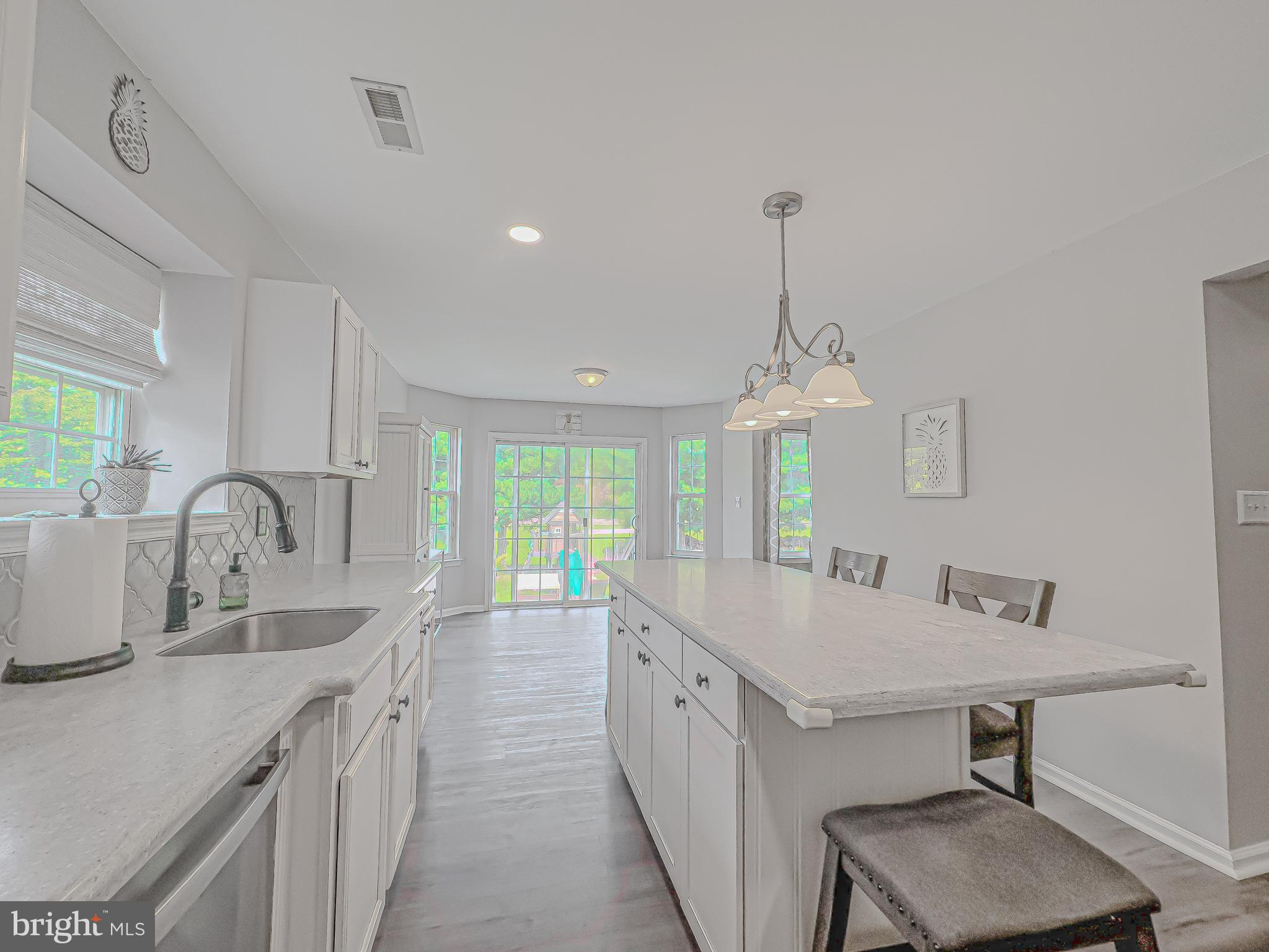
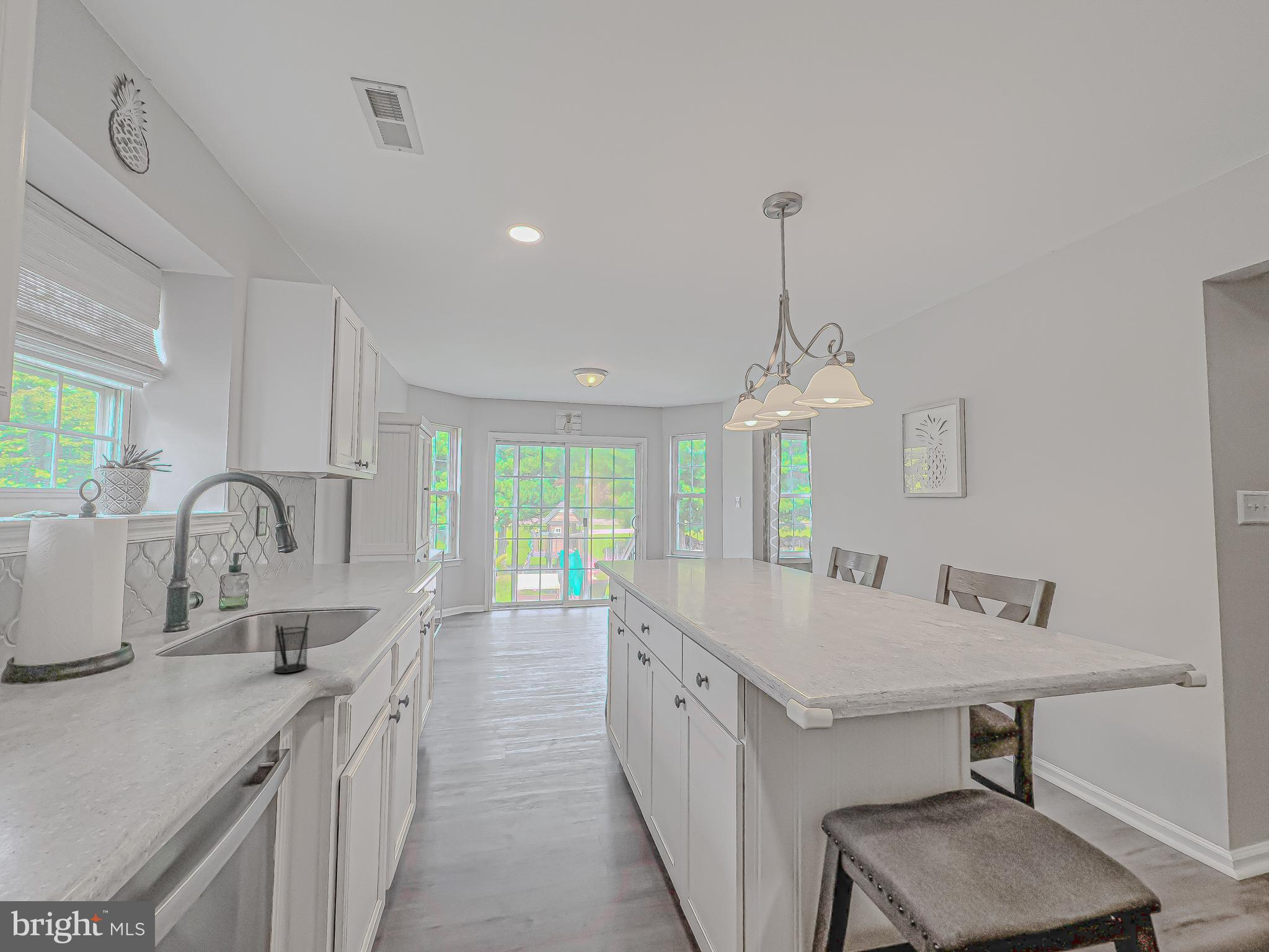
+ pencil holder [273,610,311,674]
